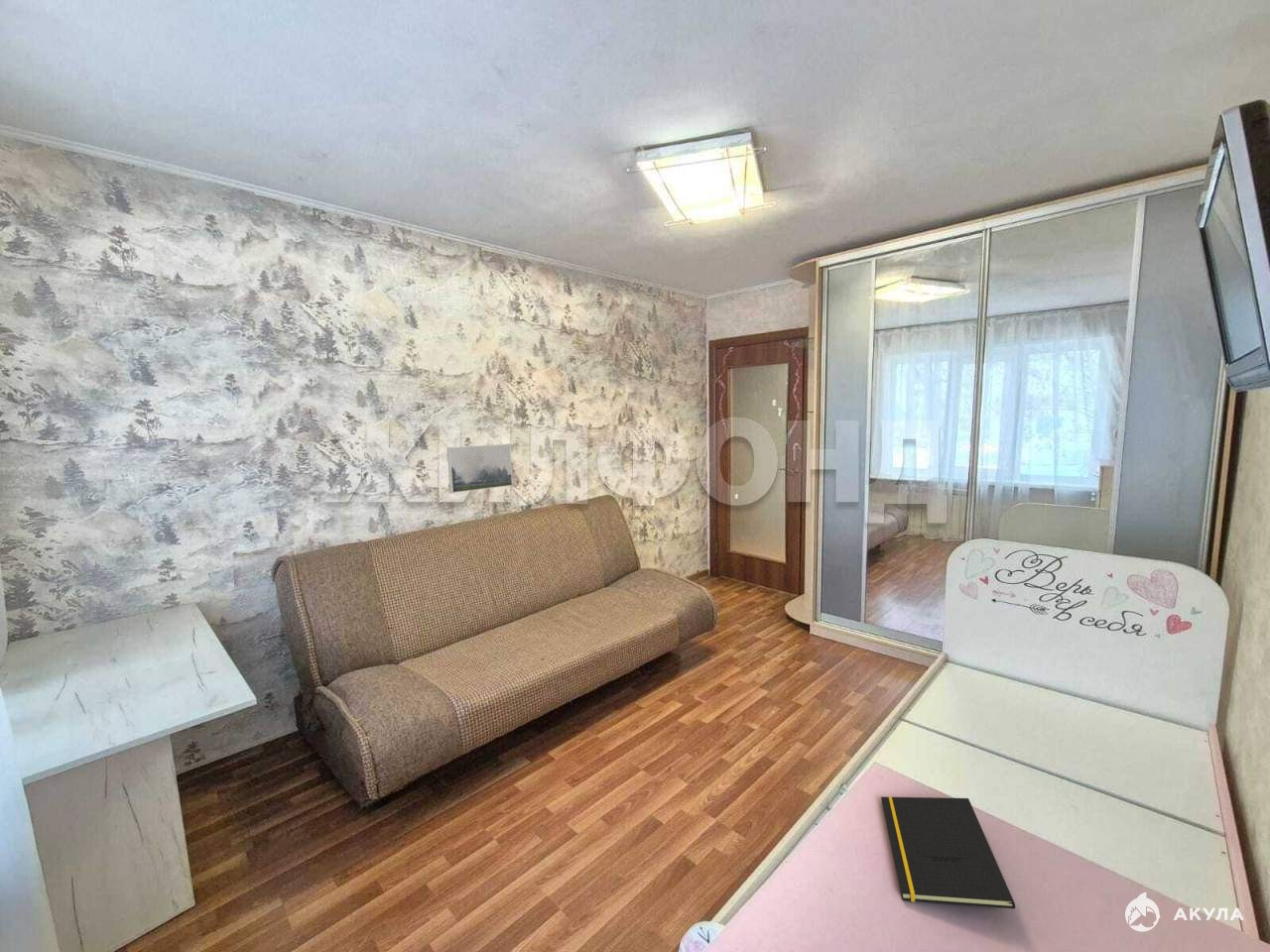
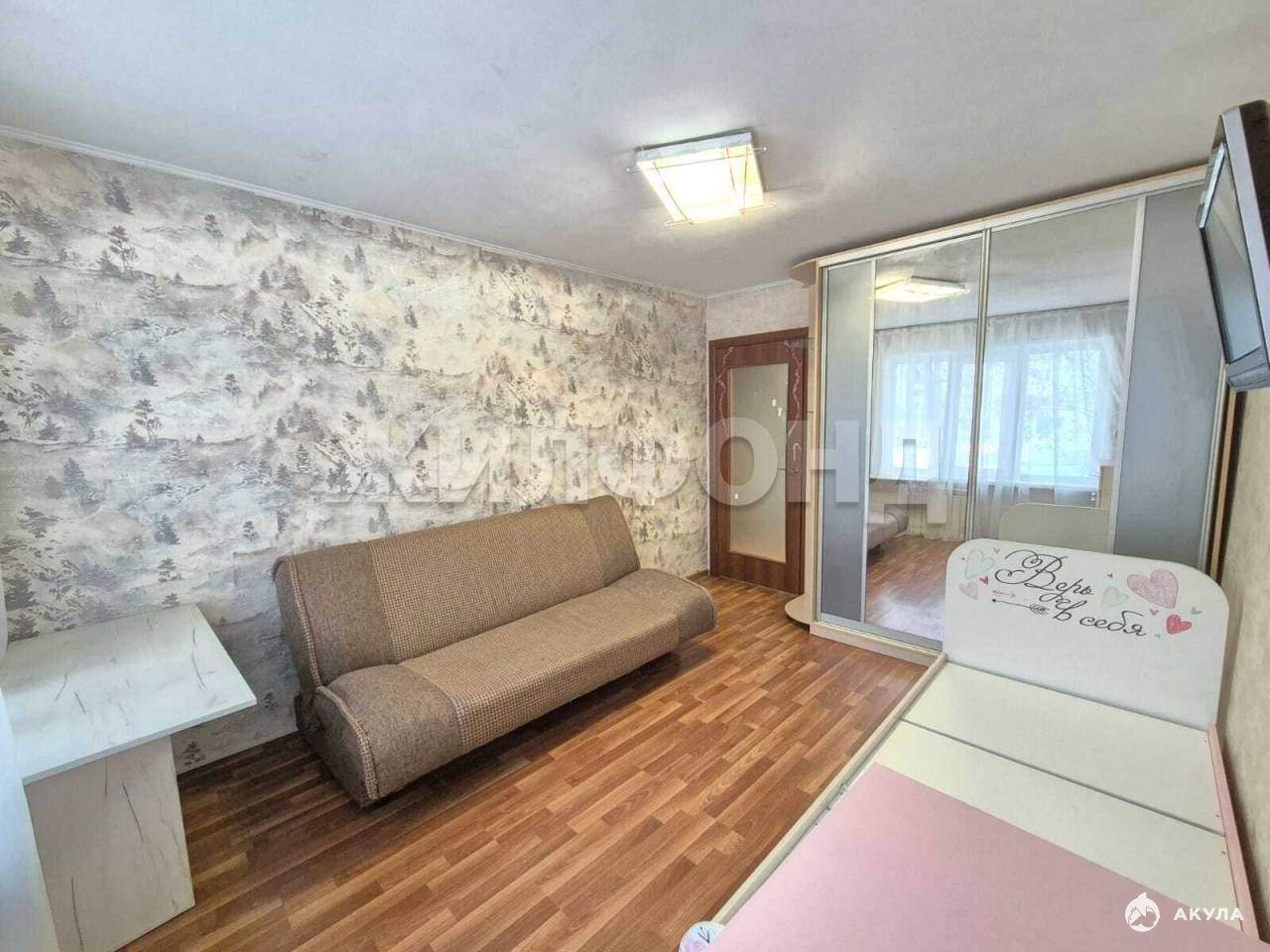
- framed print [445,443,514,494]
- notepad [880,795,1016,909]
